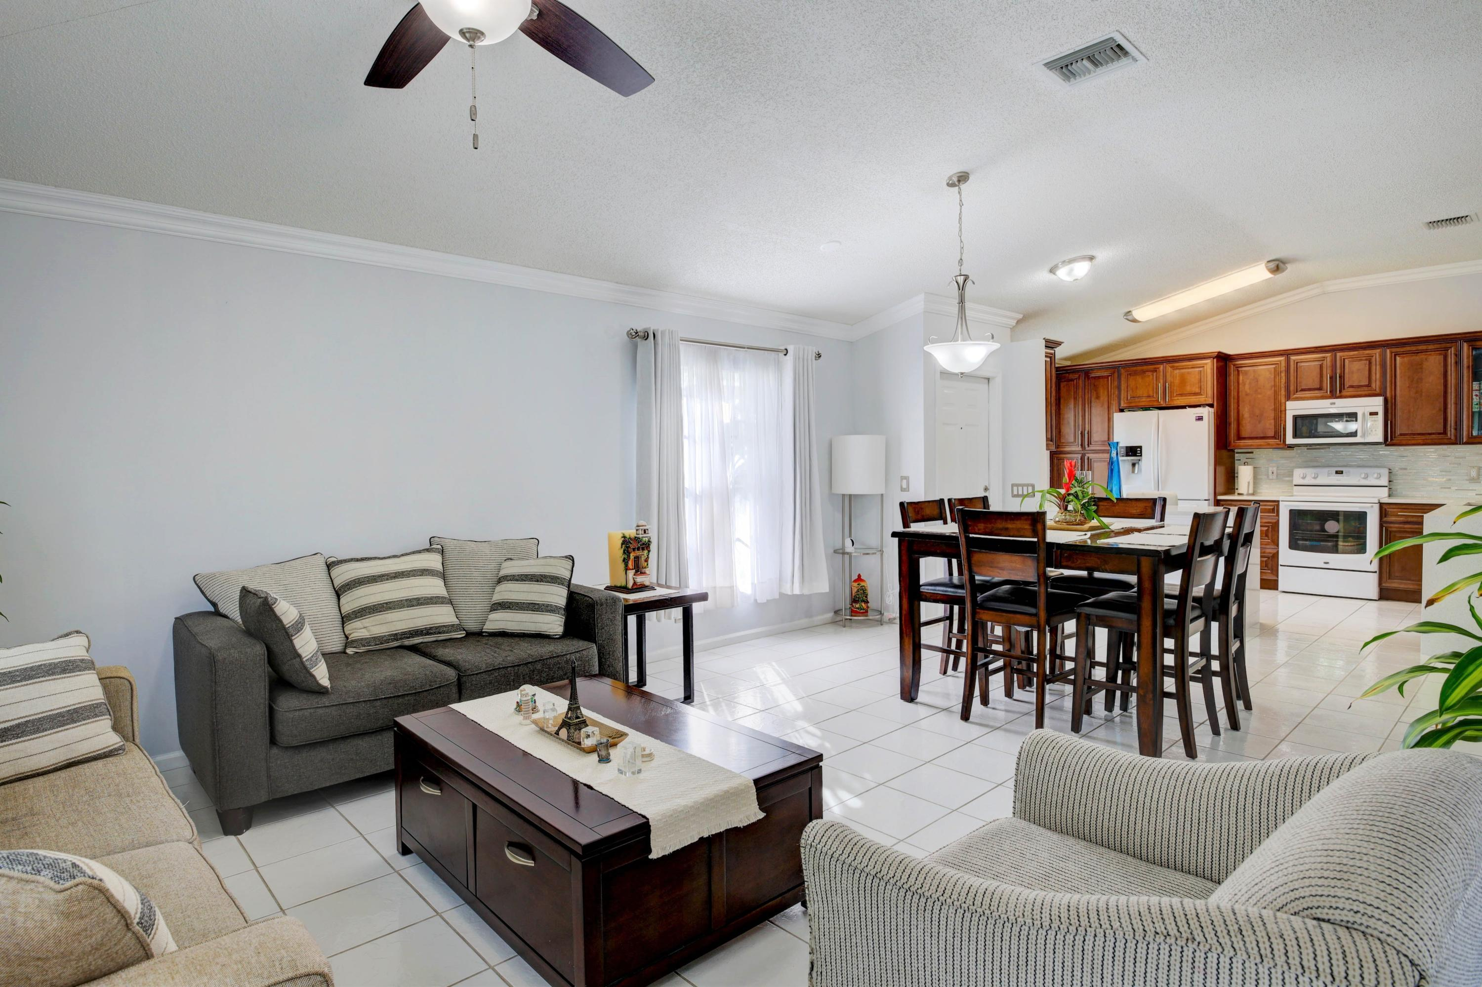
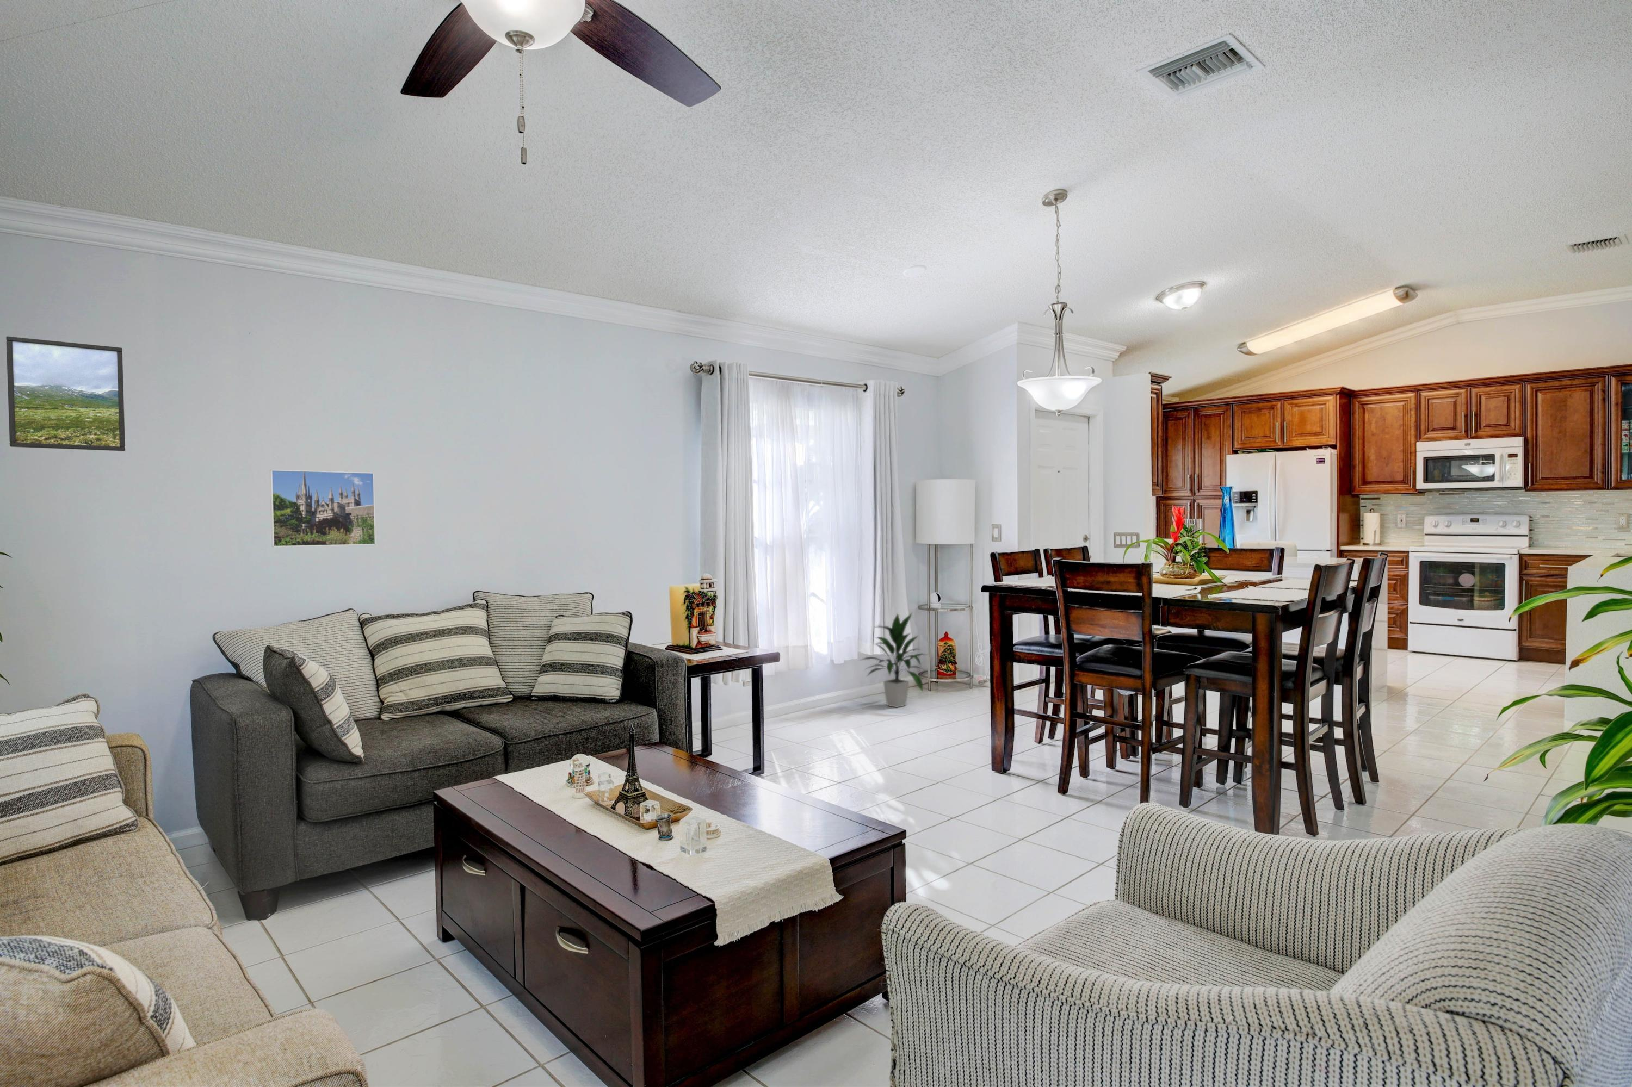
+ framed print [5,336,126,451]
+ indoor plant [858,611,928,708]
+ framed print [269,468,376,547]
